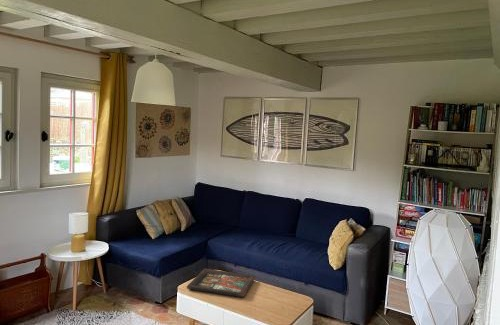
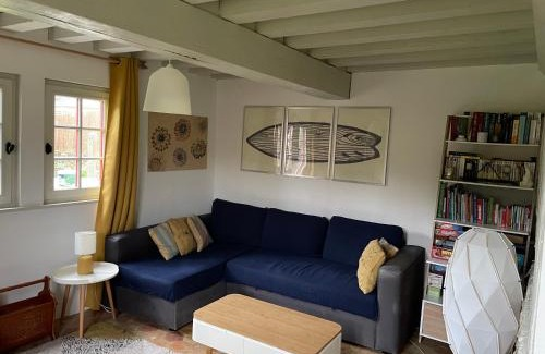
- decorative tray [186,268,256,298]
